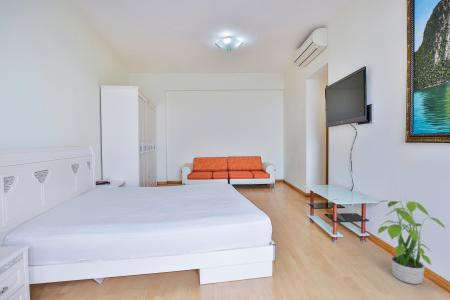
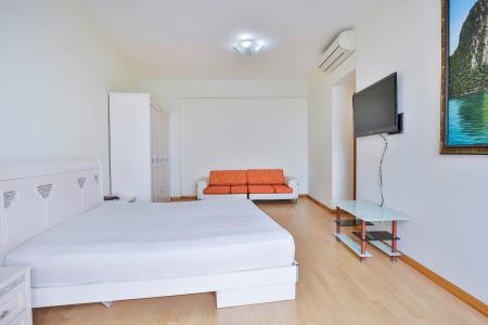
- potted plant [373,195,446,285]
